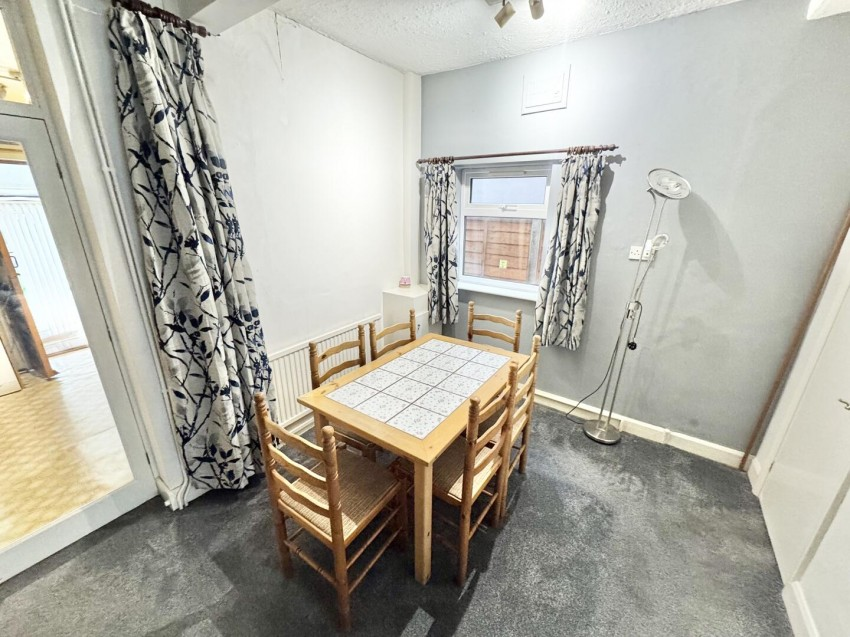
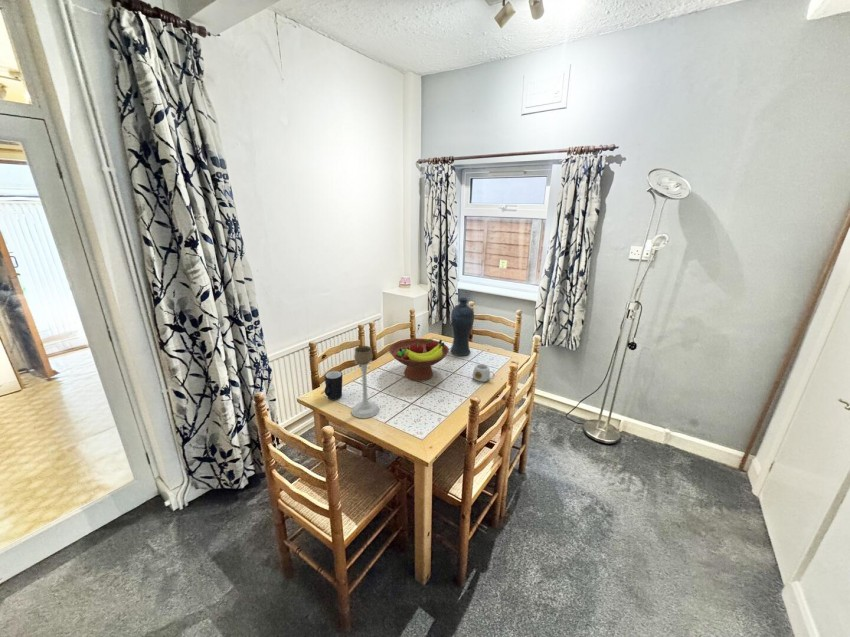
+ candle holder [350,345,380,419]
+ mug [472,363,496,383]
+ vase [449,297,475,357]
+ mug [323,370,343,401]
+ fruit bowl [388,337,450,382]
